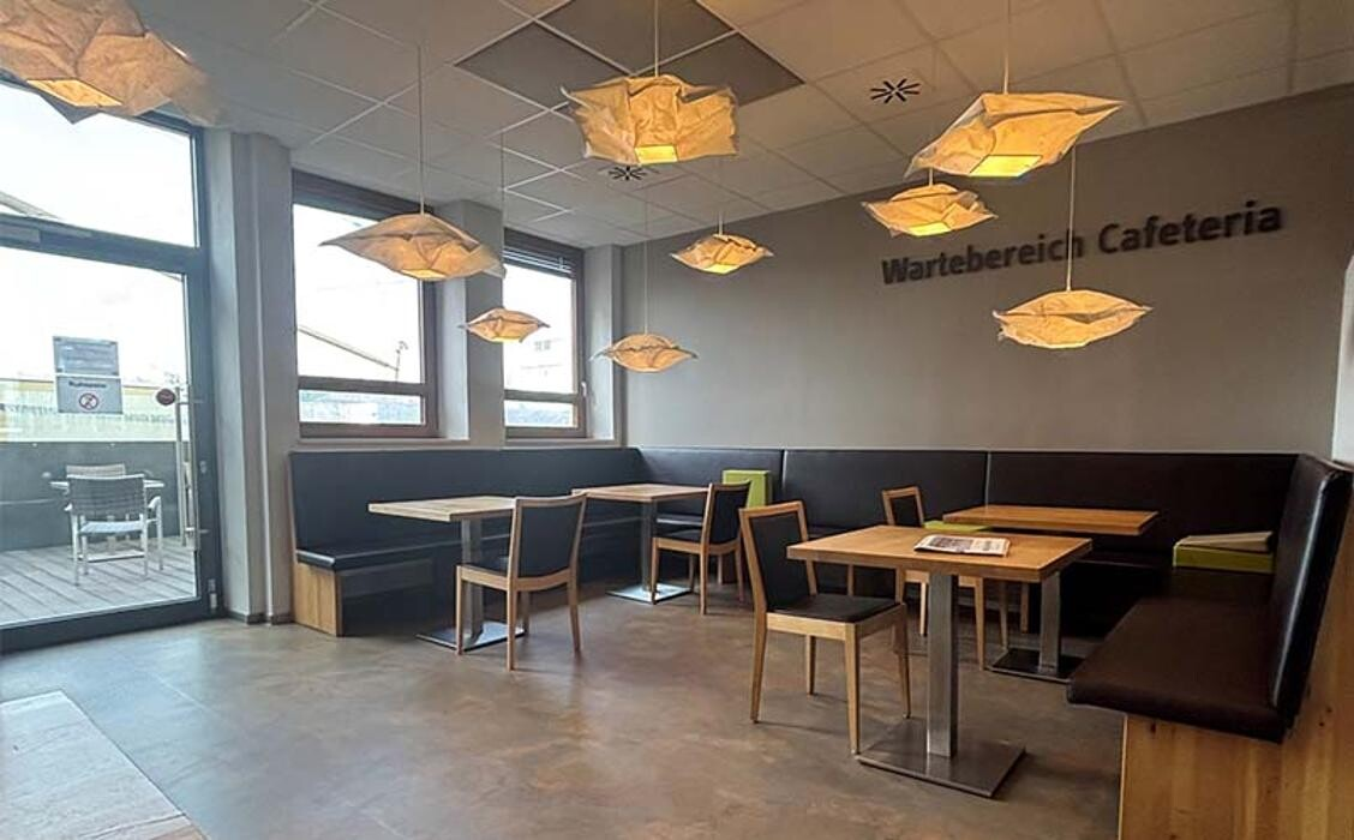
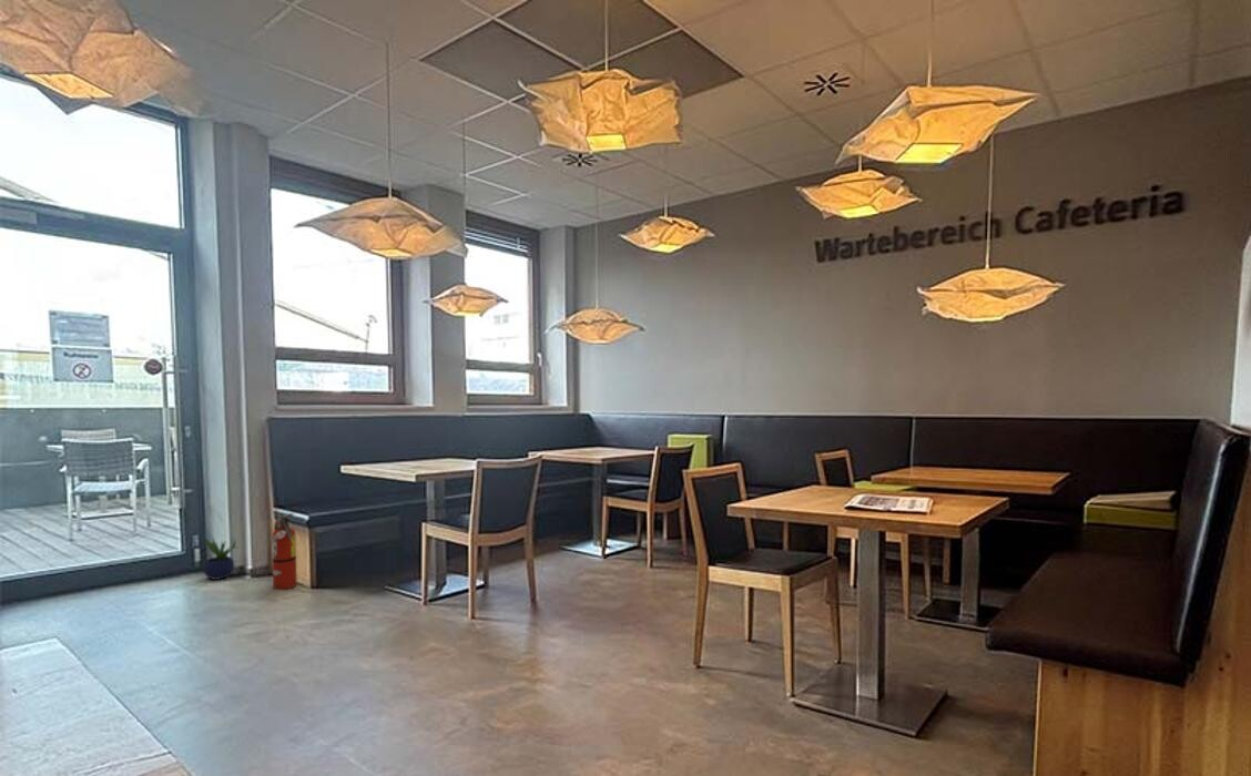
+ potted plant [203,535,238,581]
+ fire extinguisher [268,512,297,591]
